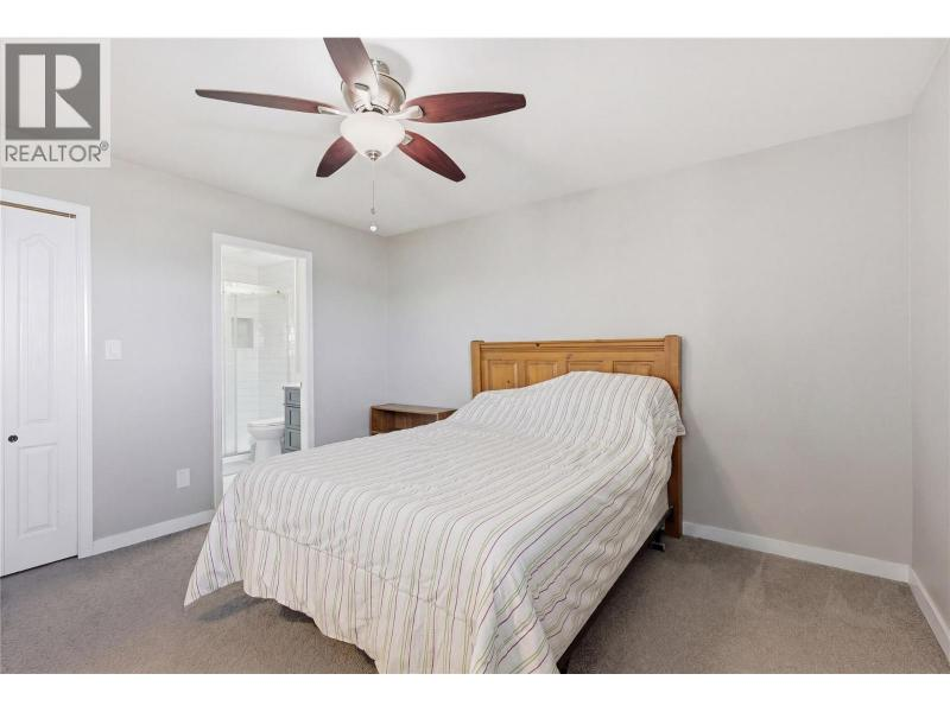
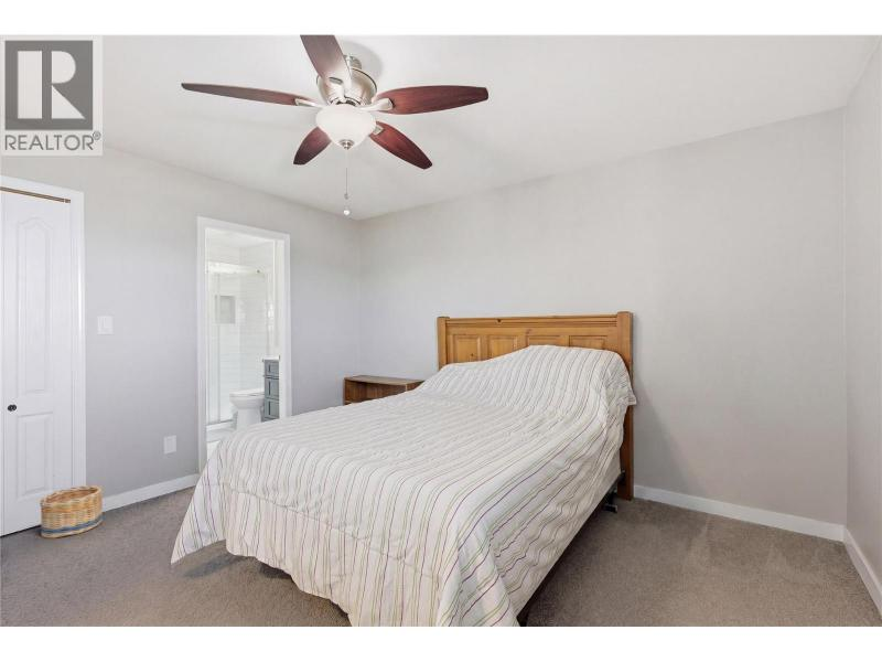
+ basket [39,484,104,540]
